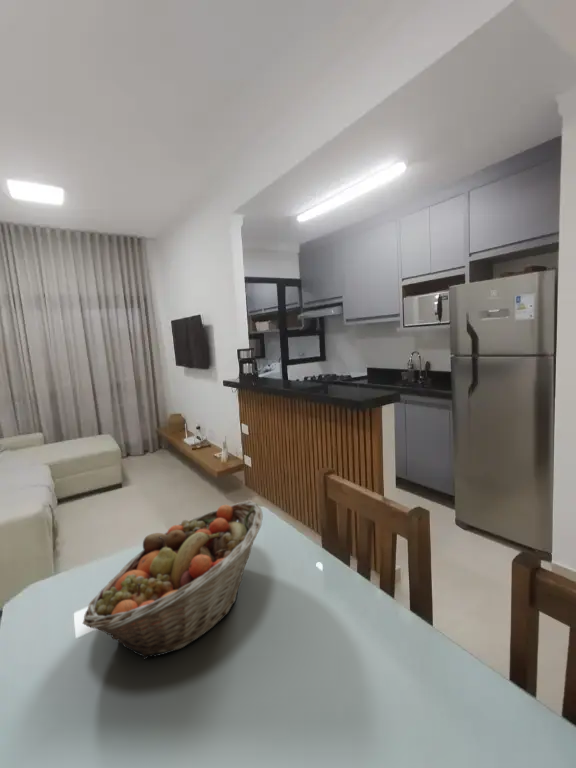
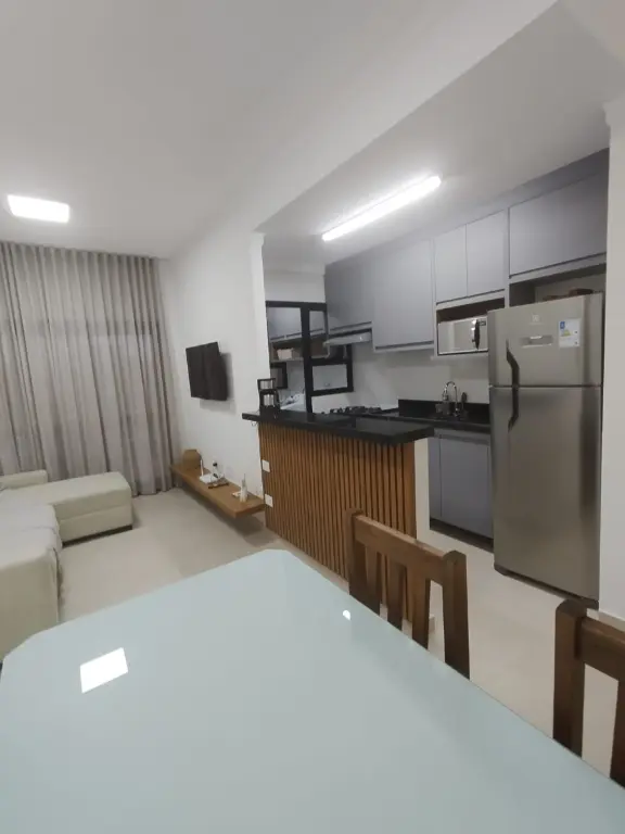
- fruit basket [82,500,264,661]
